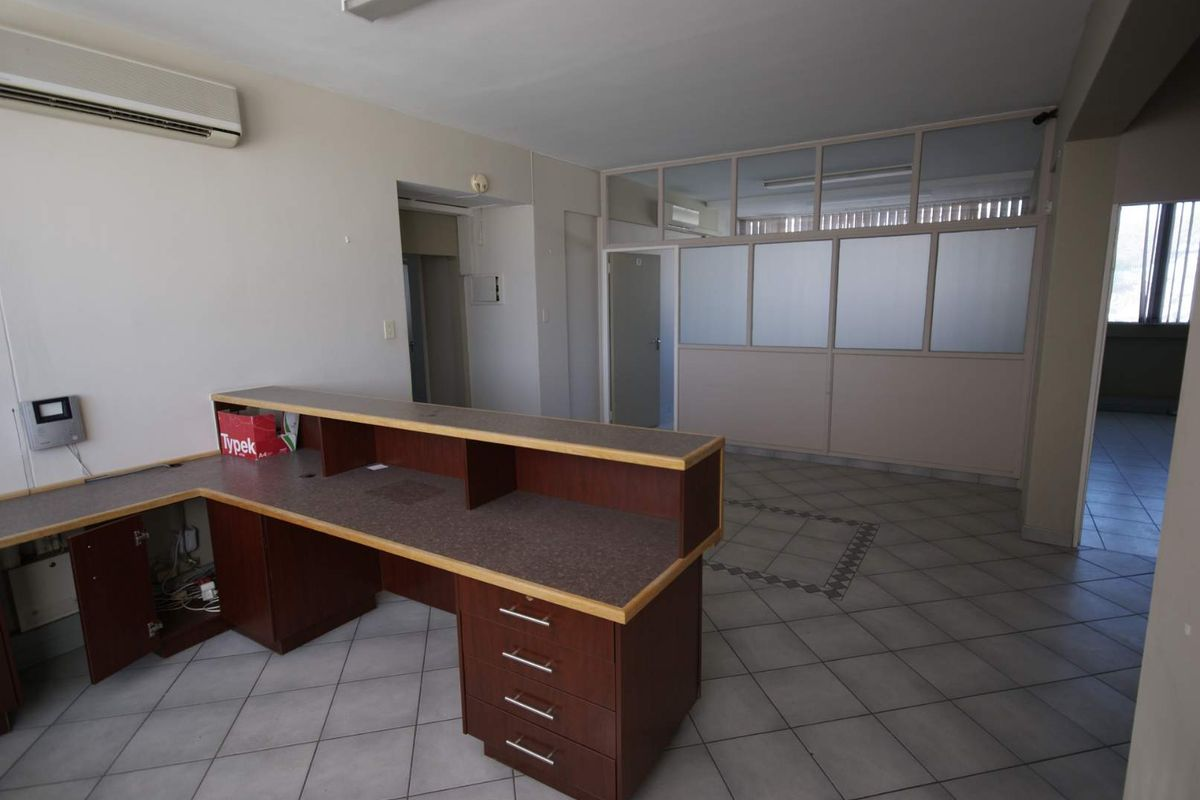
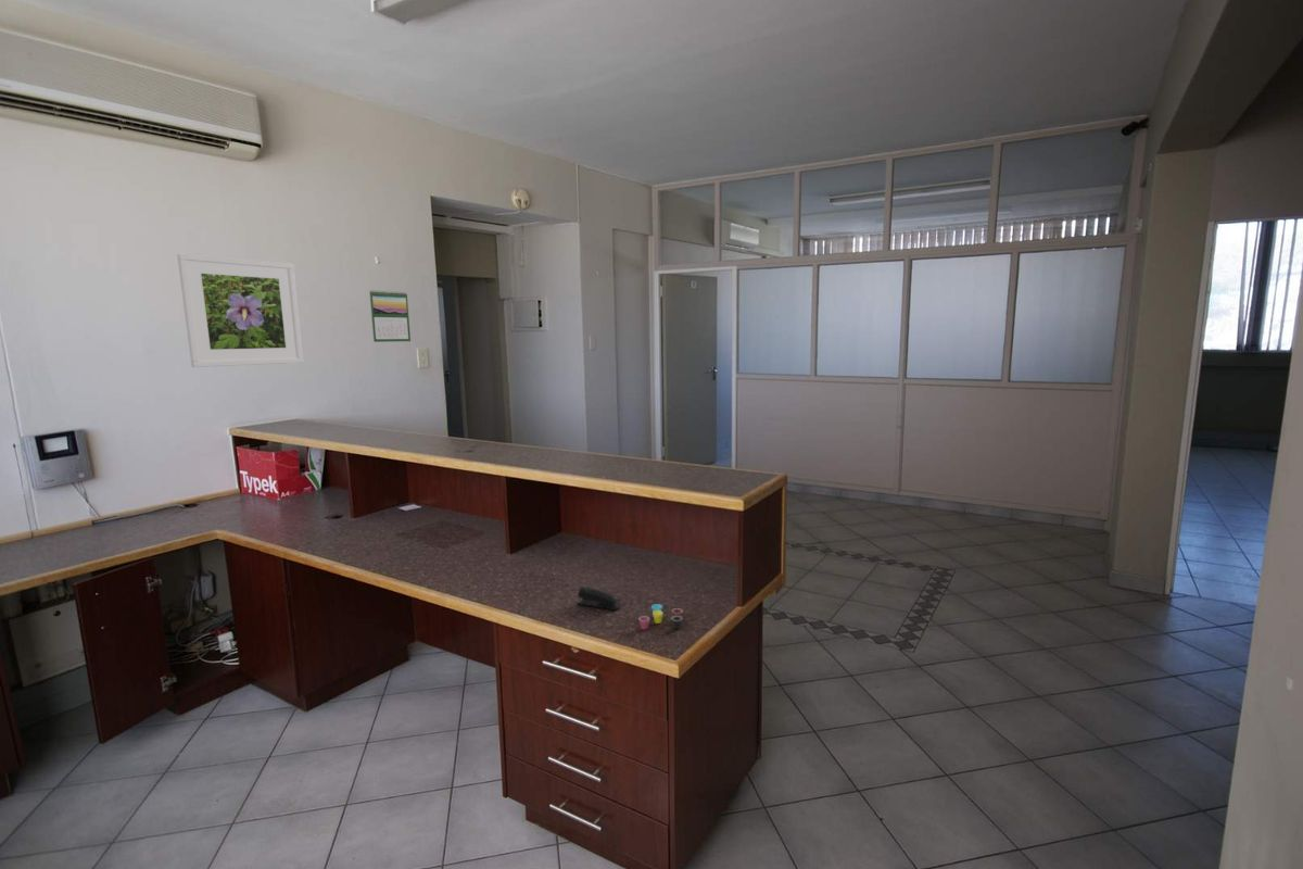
+ stapler [577,585,621,610]
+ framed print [176,253,304,368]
+ cup [638,603,684,631]
+ calendar [368,289,412,343]
